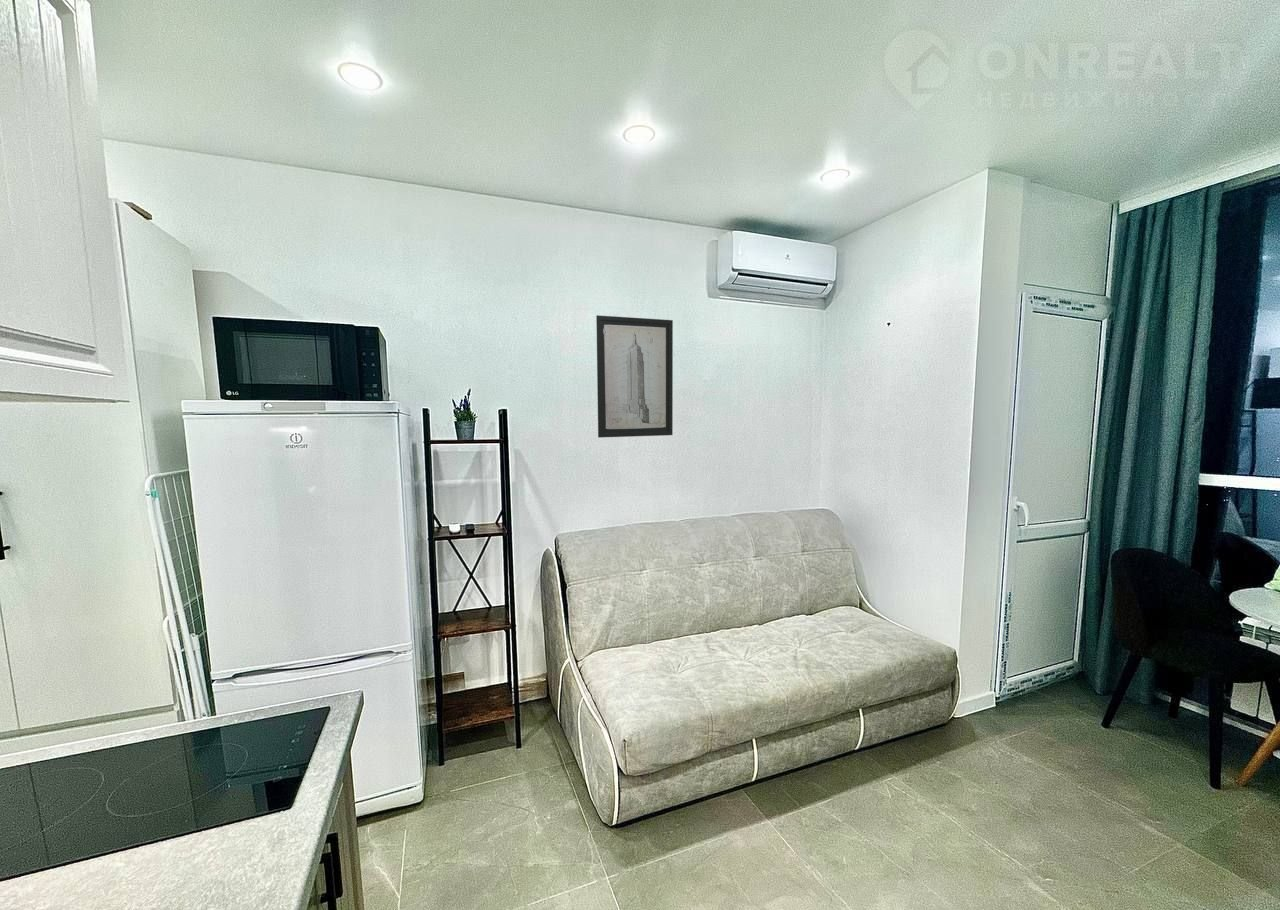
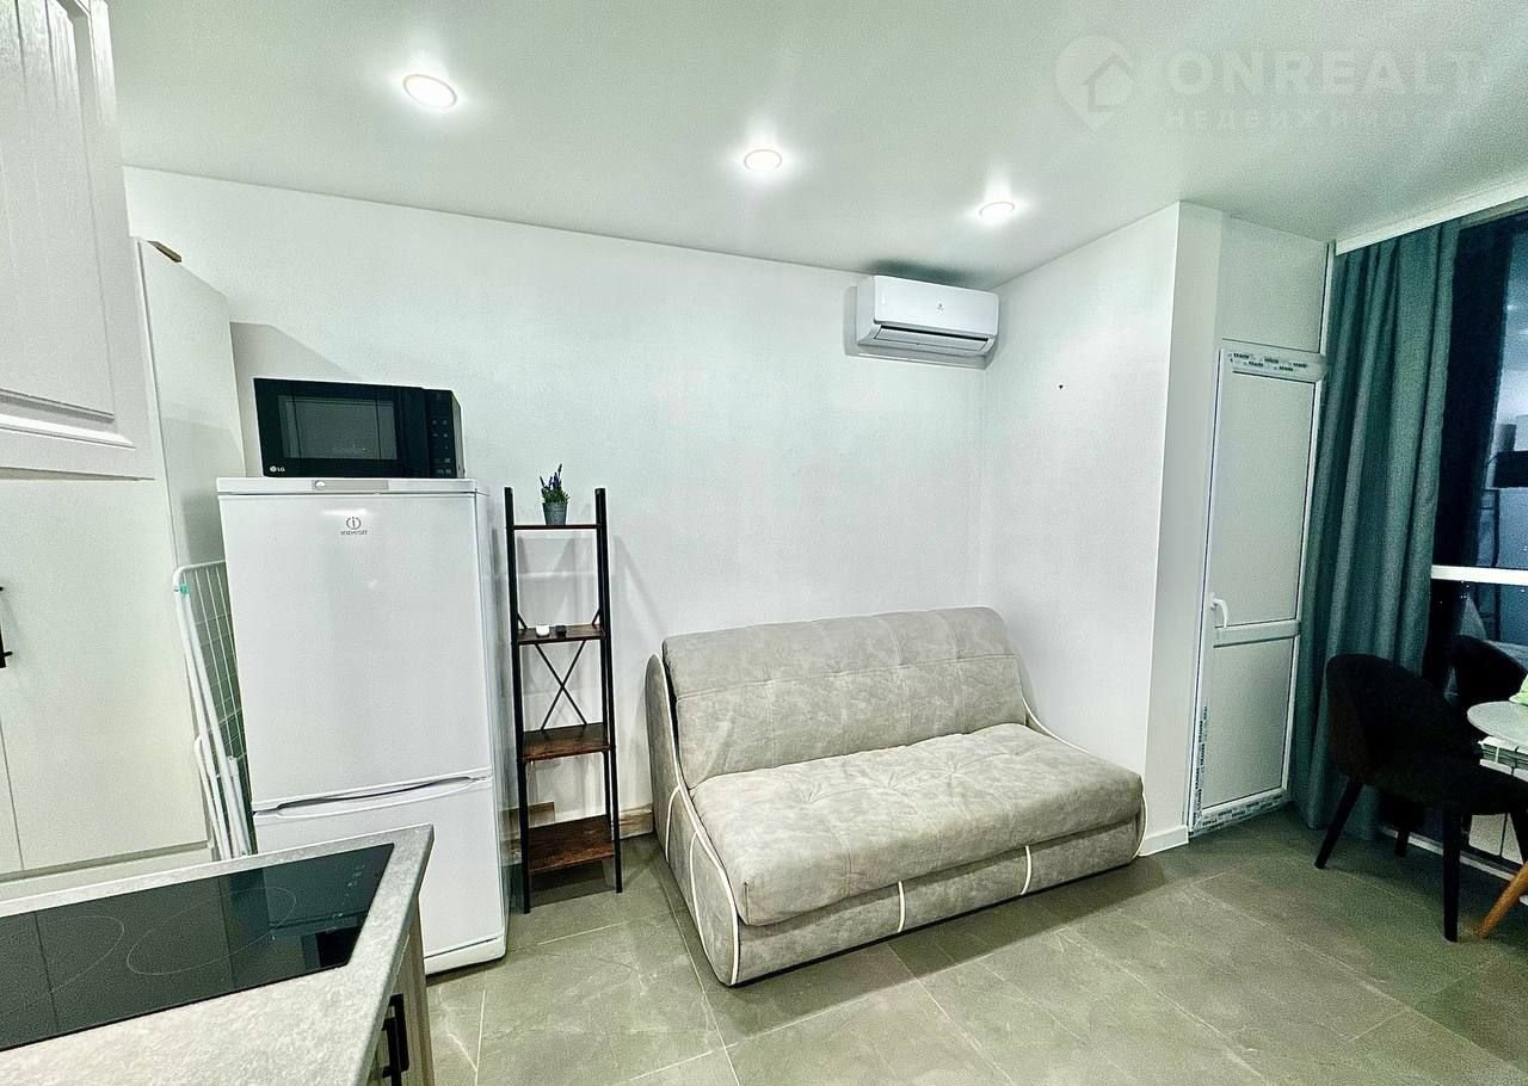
- wall art [595,314,674,438]
